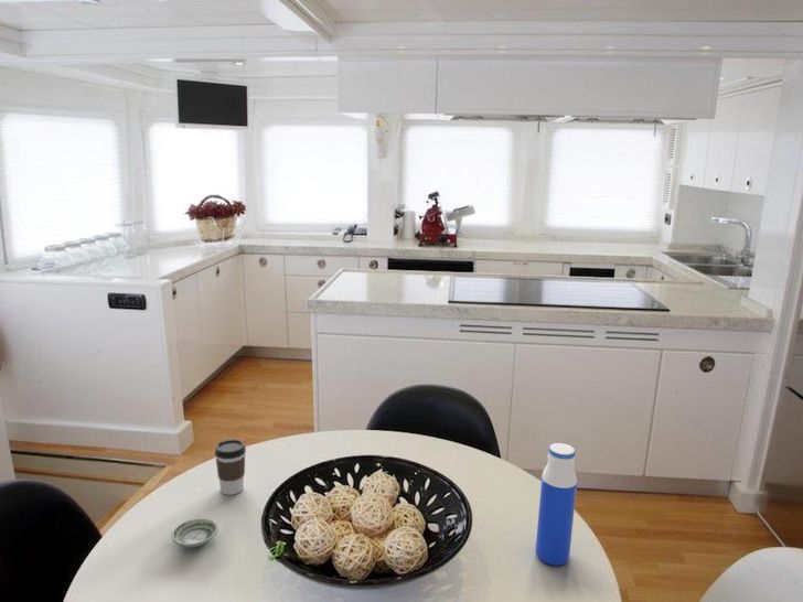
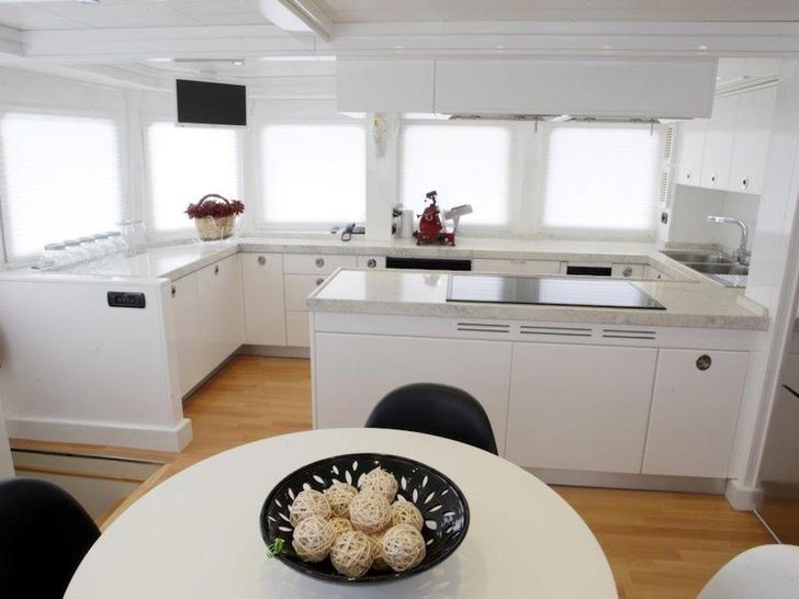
- water bottle [535,442,578,567]
- saucer [171,517,220,548]
- coffee cup [214,438,247,496]
